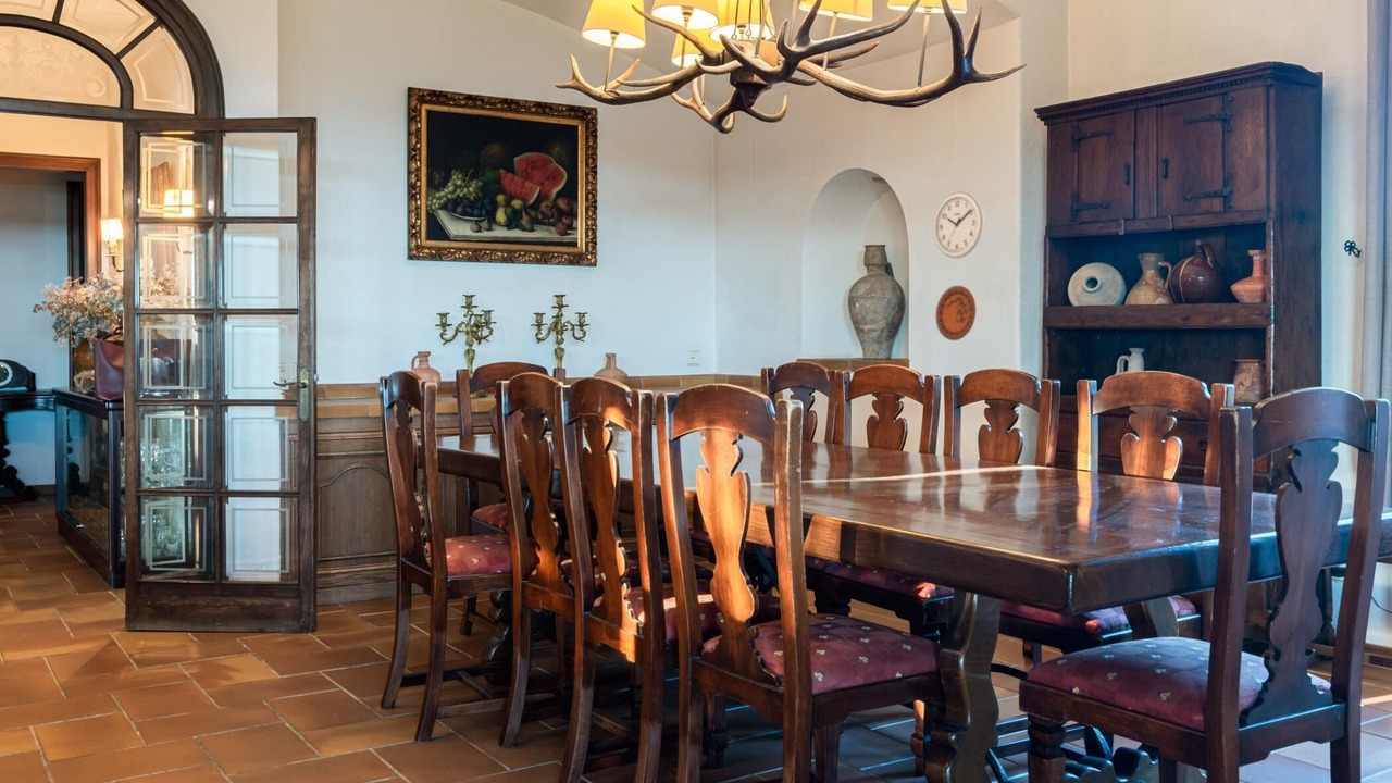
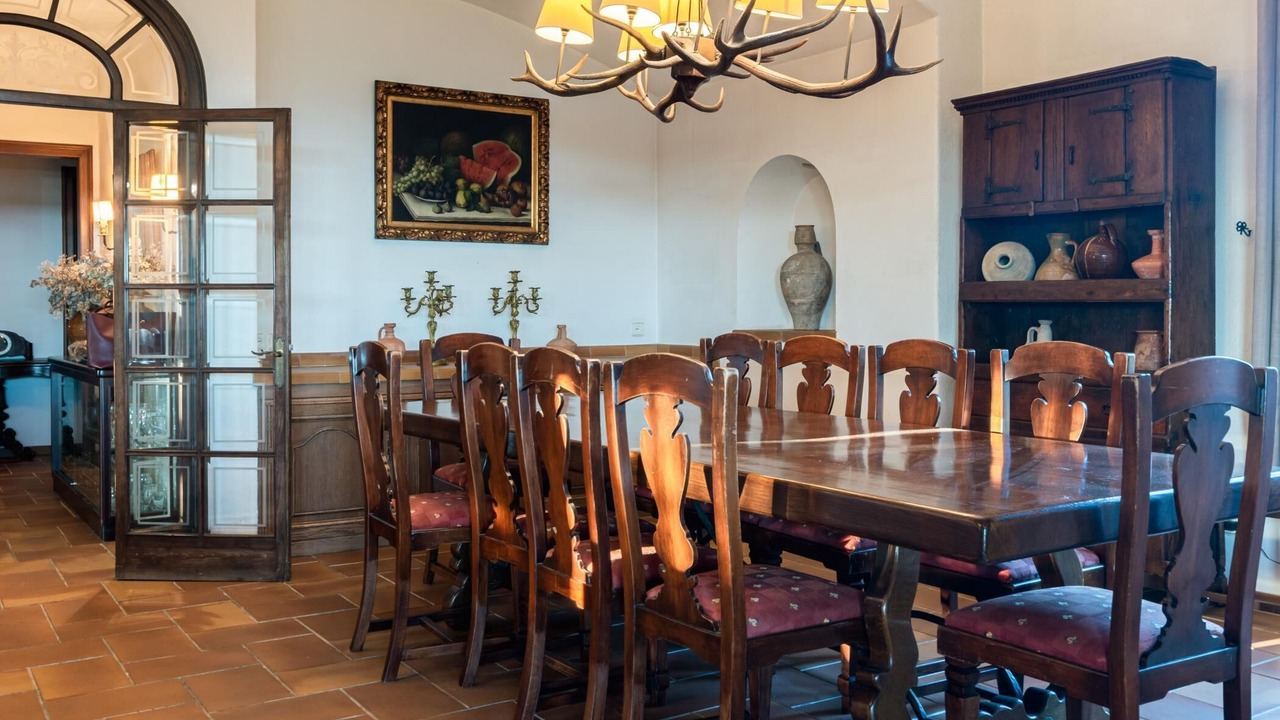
- wall clock [933,190,984,260]
- decorative plate [934,285,978,341]
